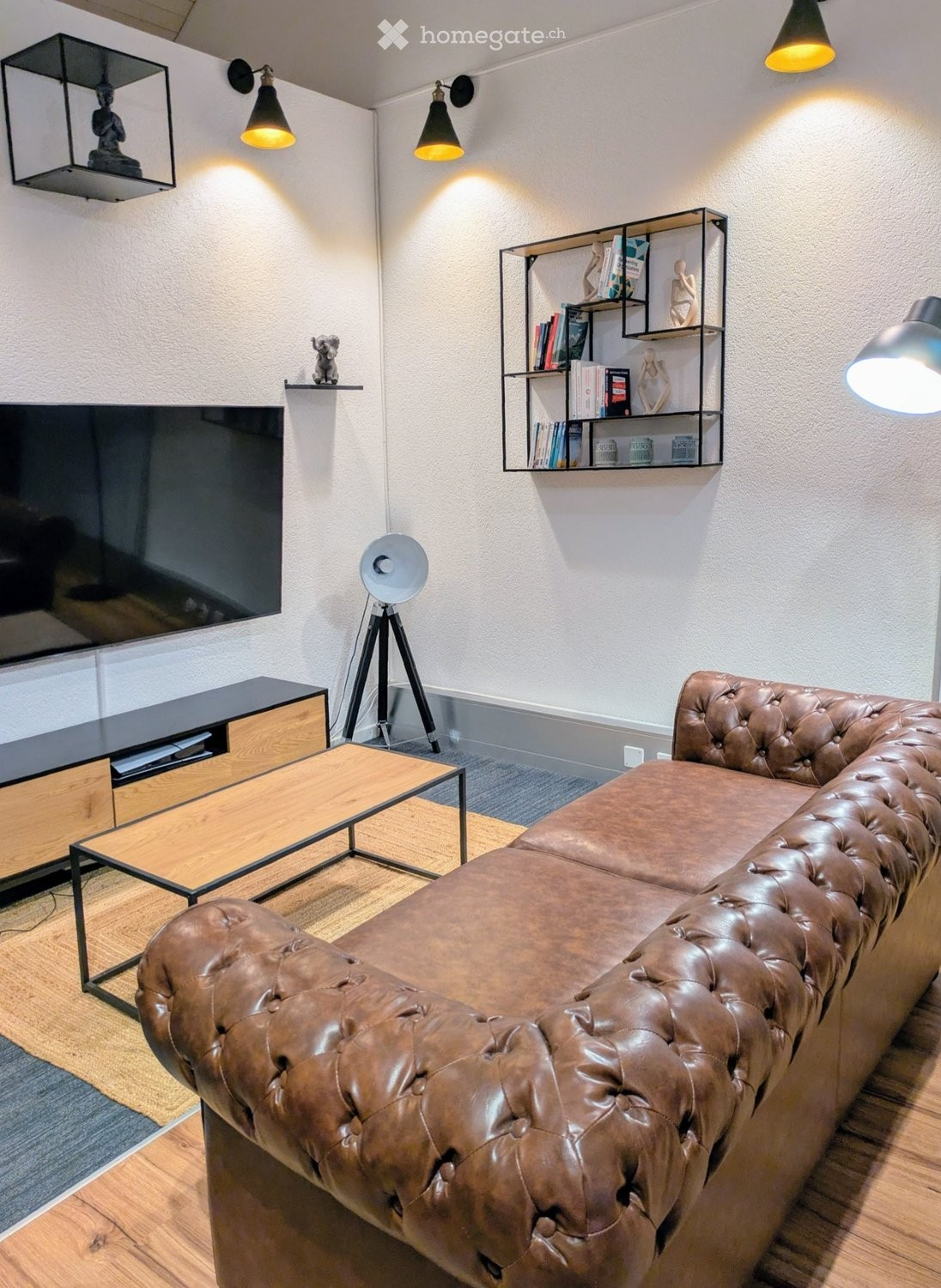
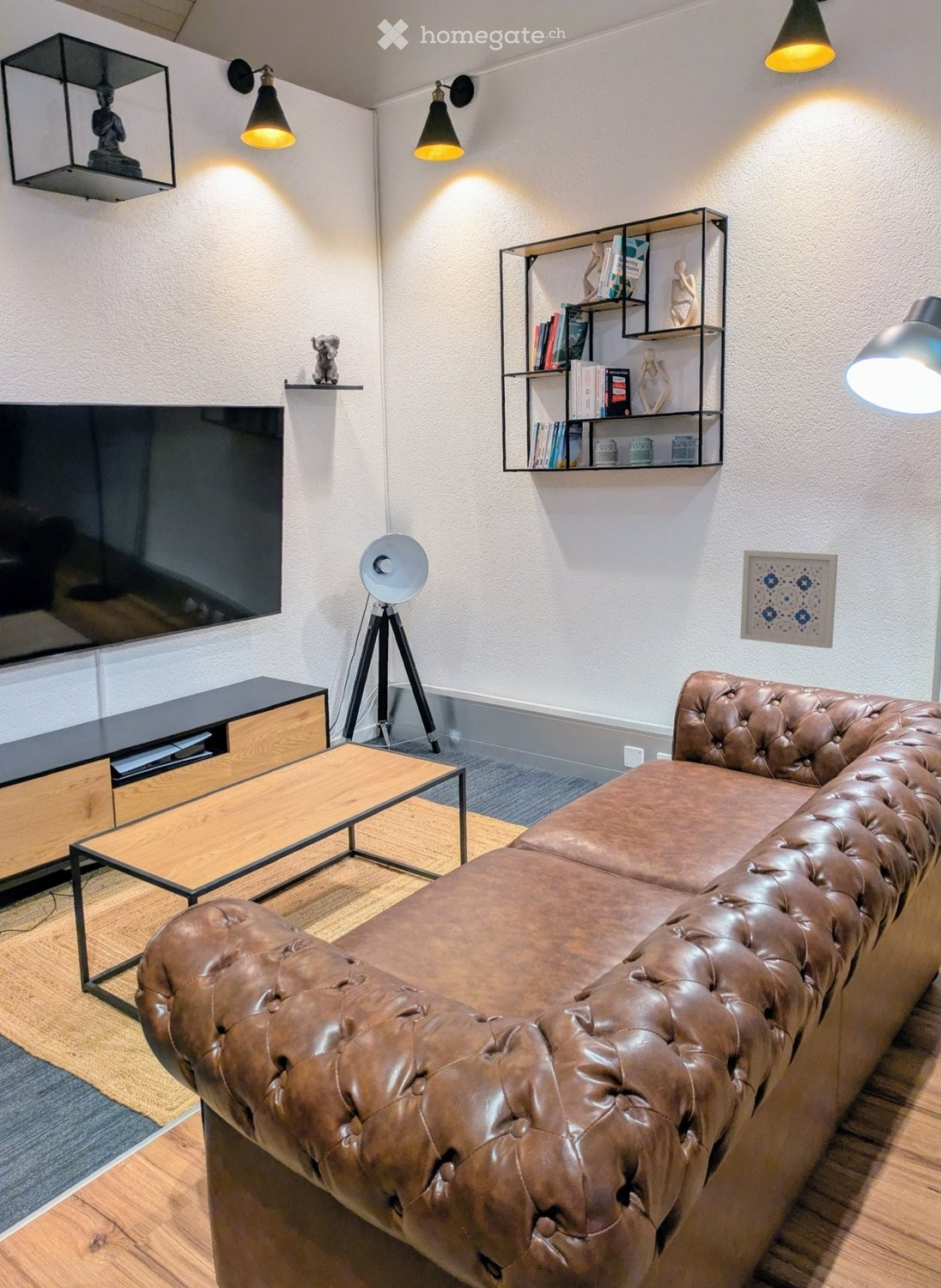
+ wall art [739,549,839,649]
